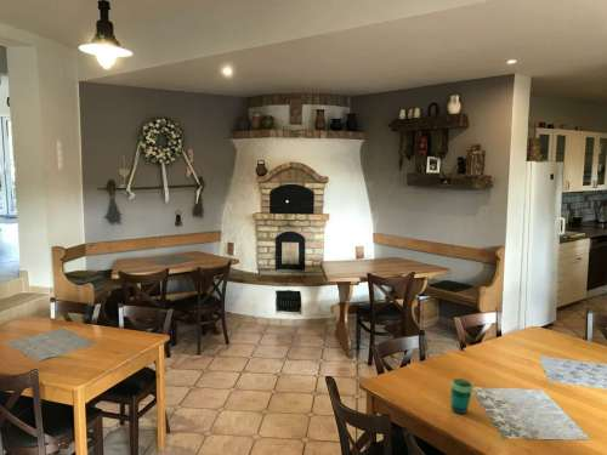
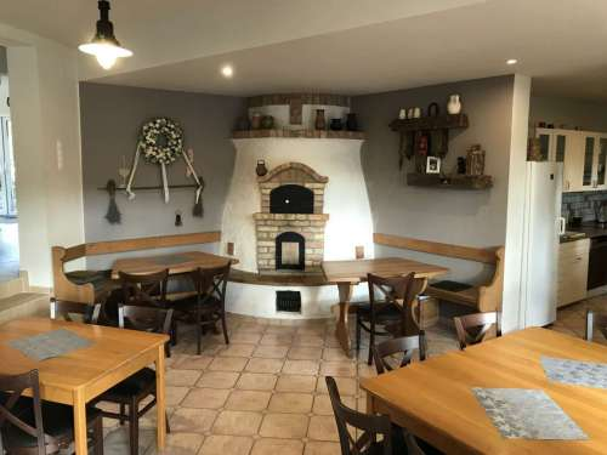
- cup [449,377,473,415]
